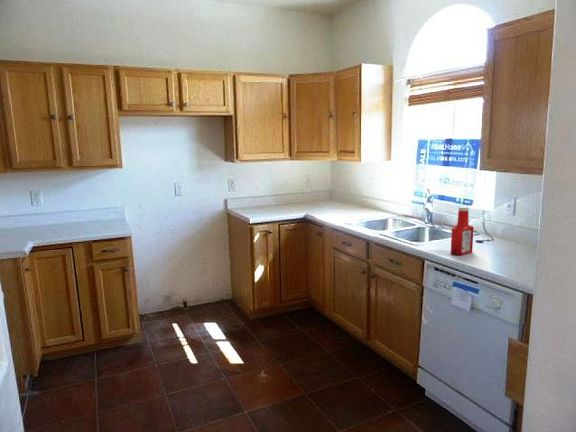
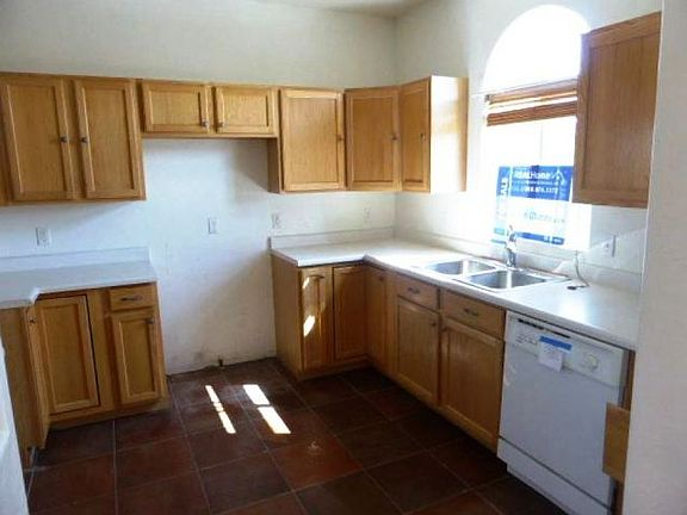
- soap bottle [450,206,475,256]
